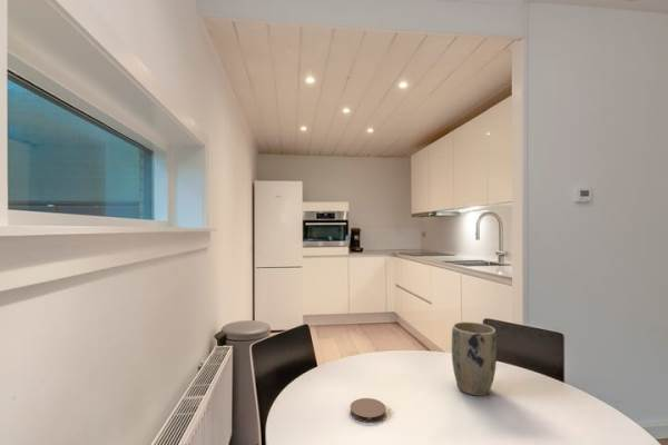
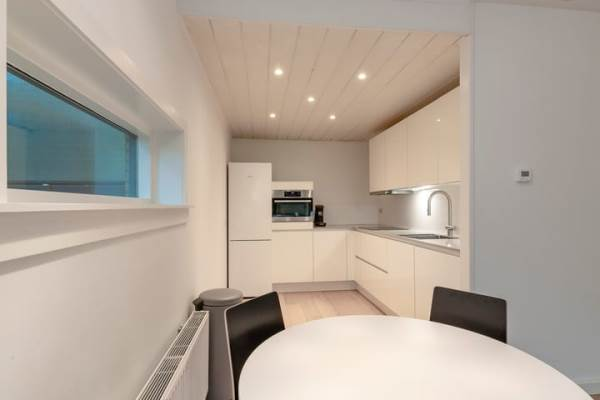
- plant pot [451,320,498,397]
- coaster [350,397,387,424]
